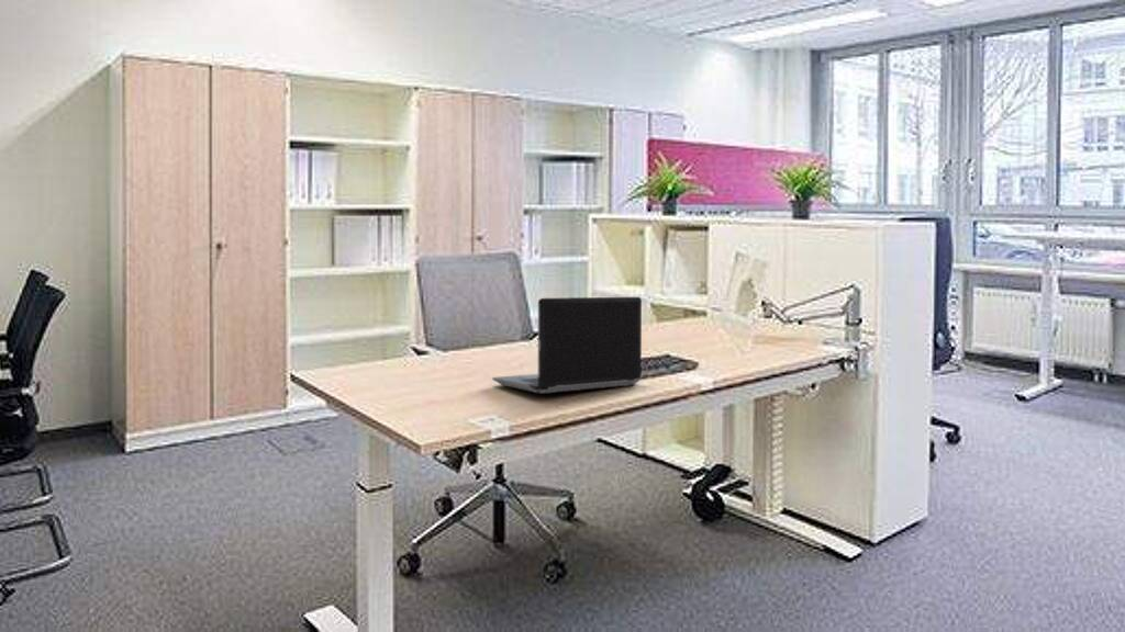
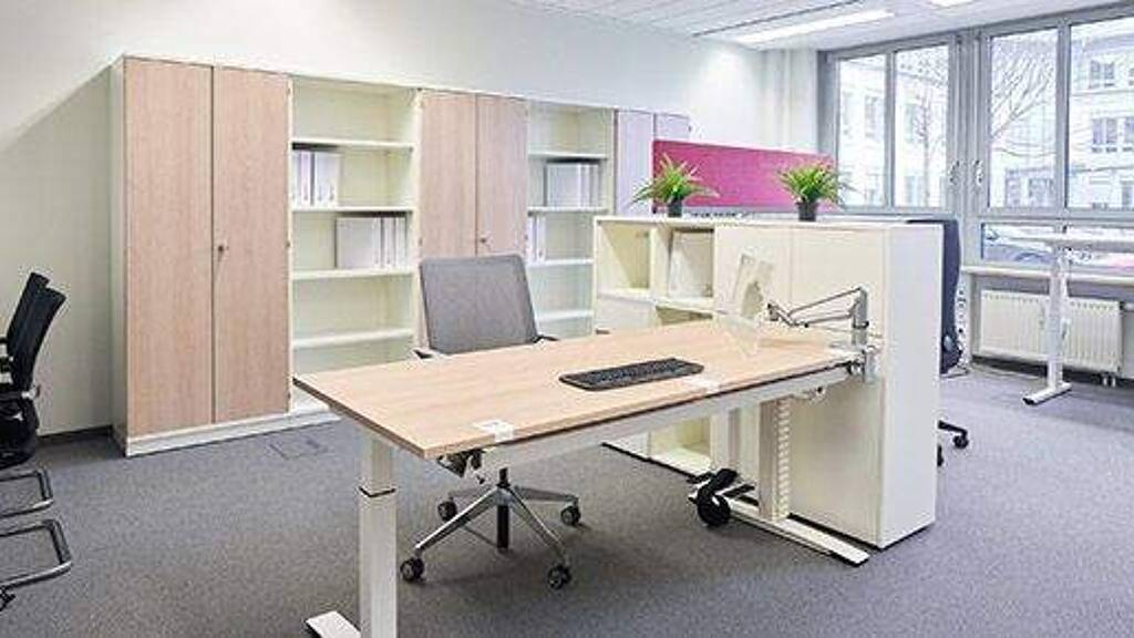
- laptop computer [491,296,643,395]
